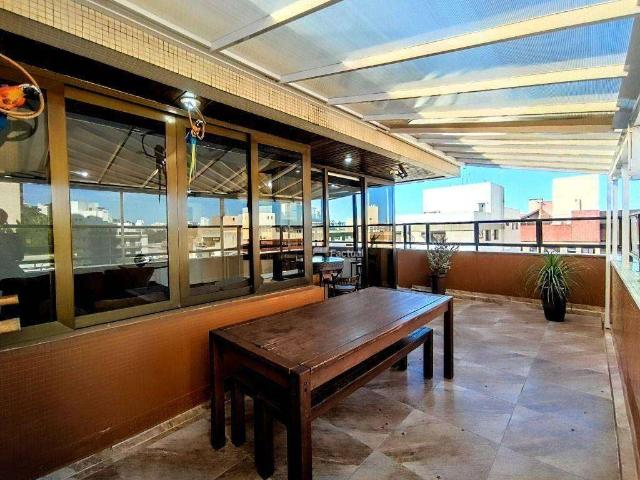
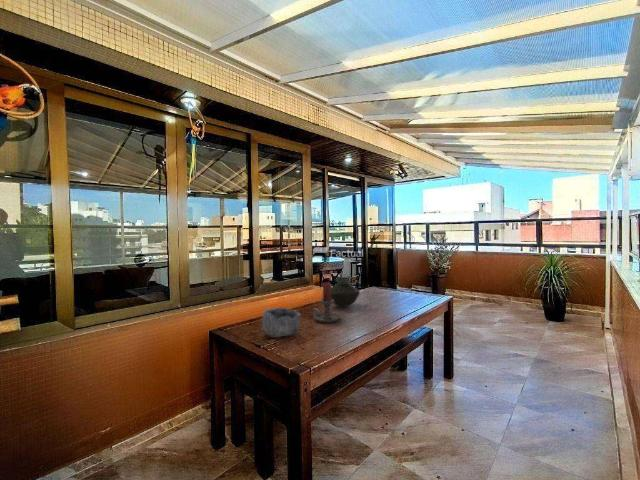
+ candle holder [311,281,342,323]
+ bowl [261,307,302,338]
+ vase [331,277,361,308]
